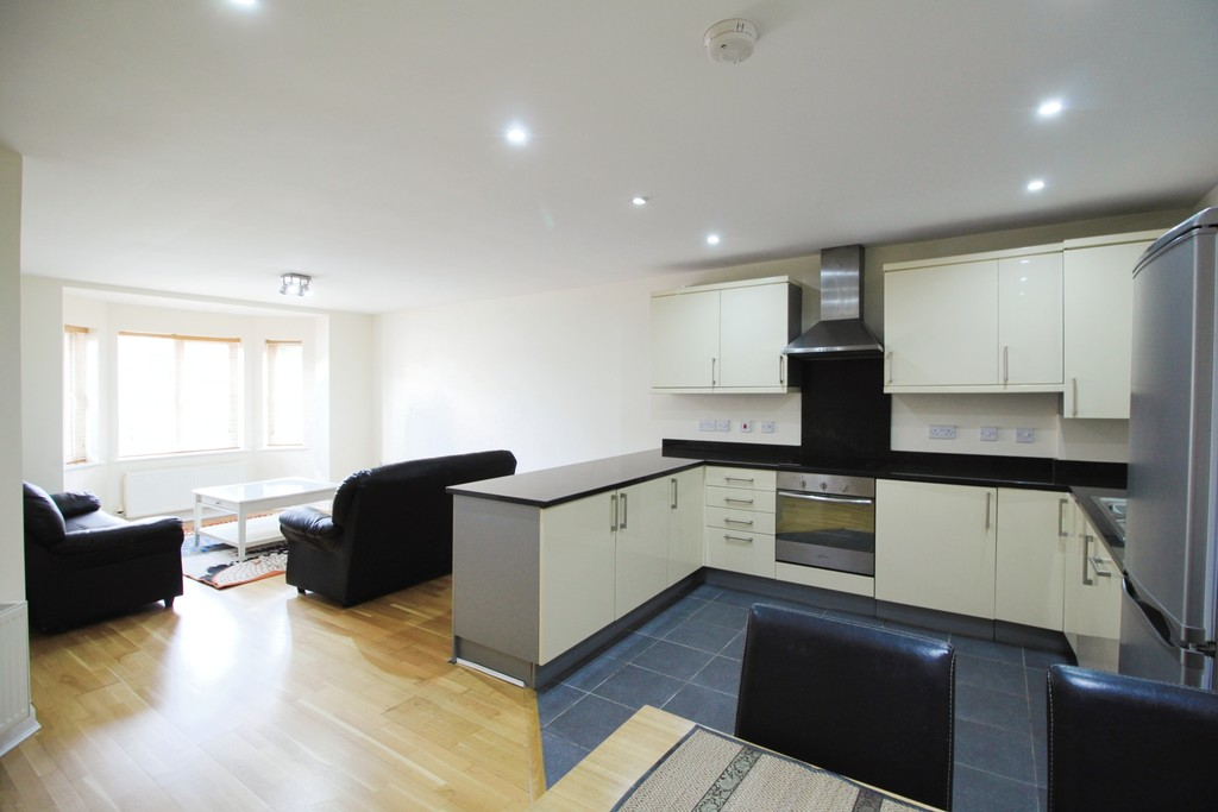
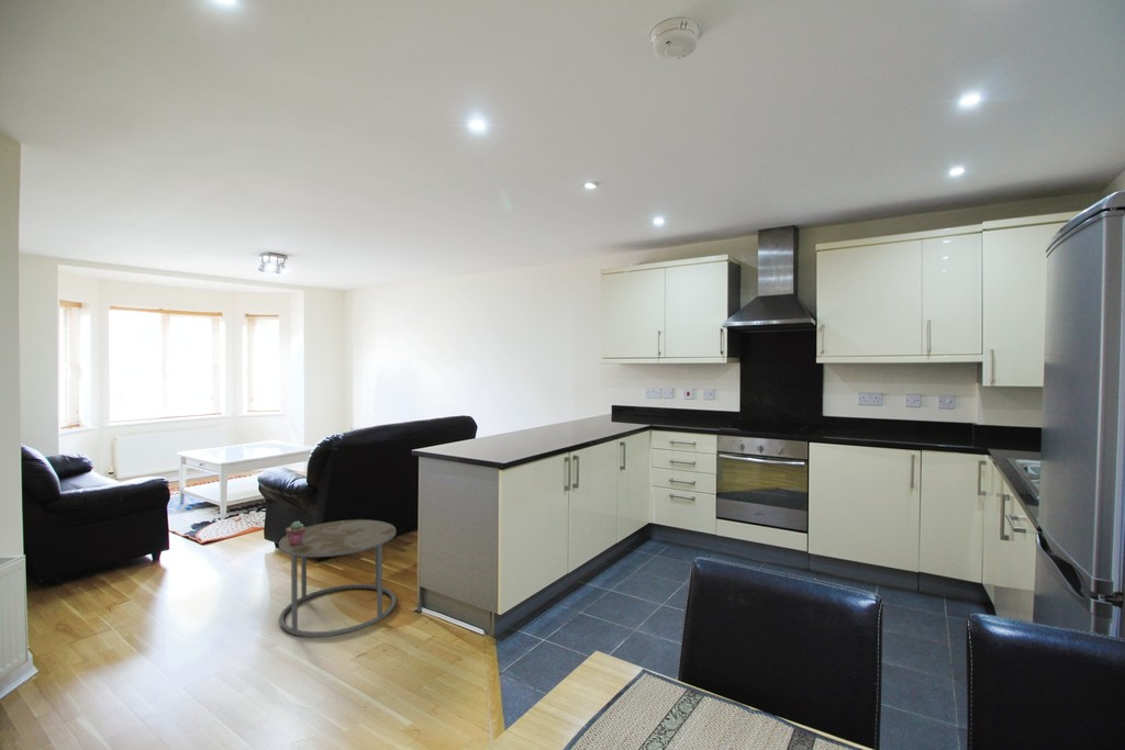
+ potted succulent [285,520,307,546]
+ side table [278,518,398,638]
